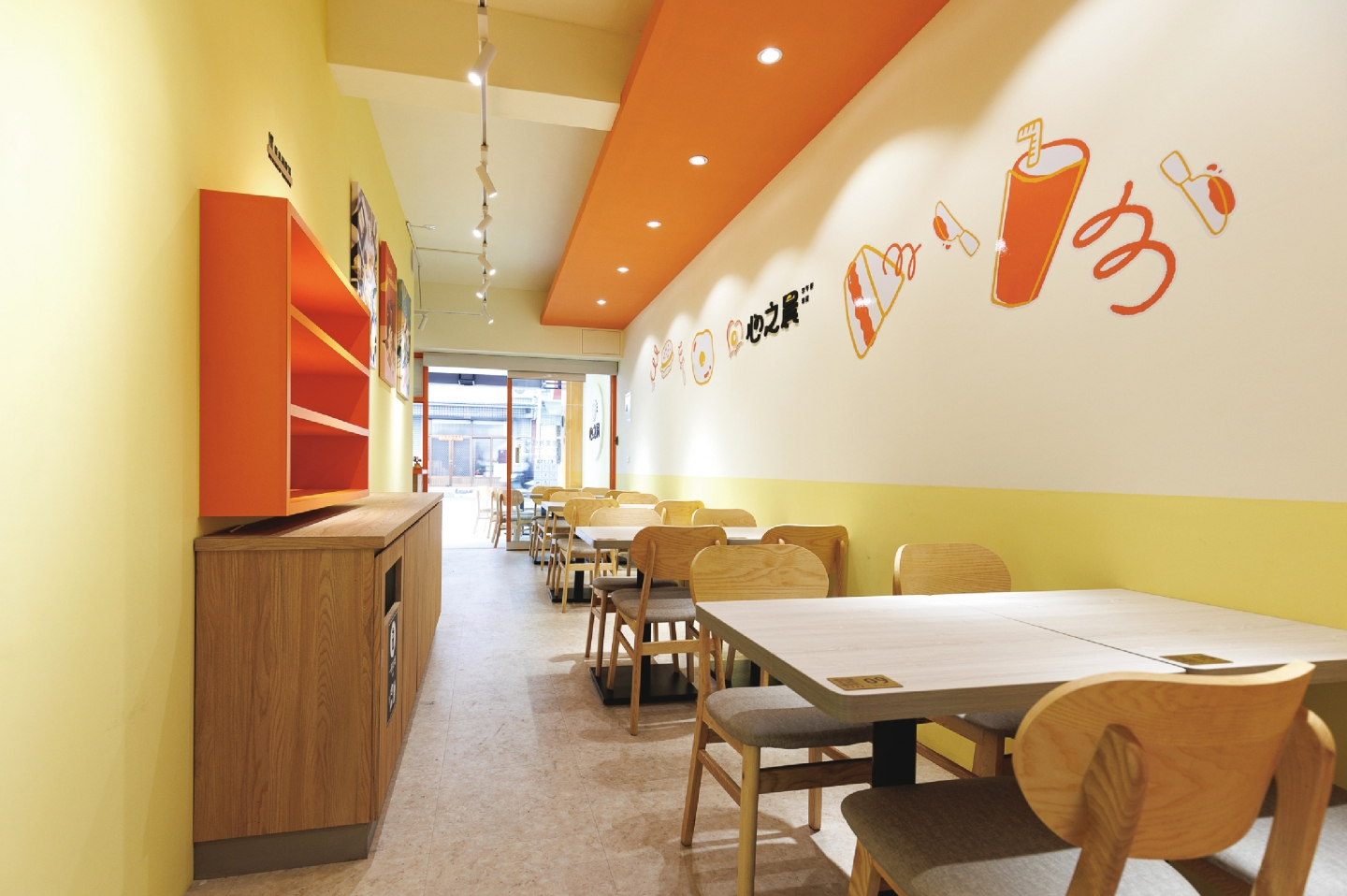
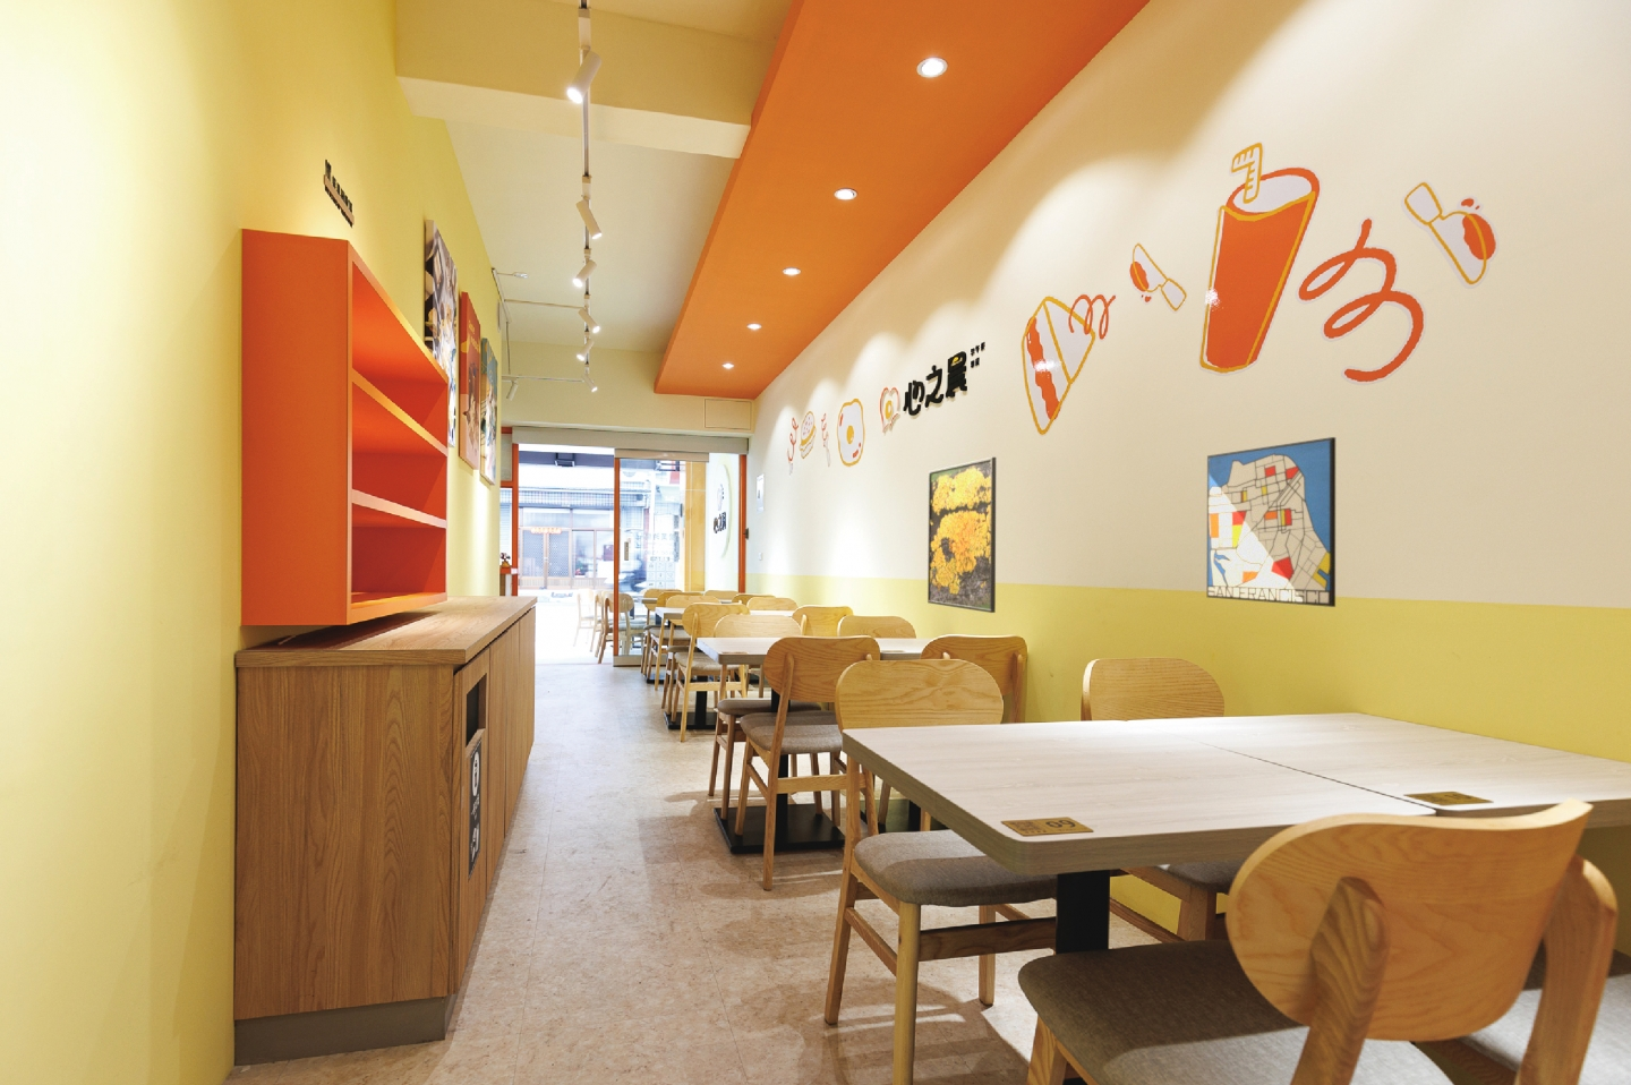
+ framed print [926,457,997,614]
+ wall art [1206,436,1337,608]
